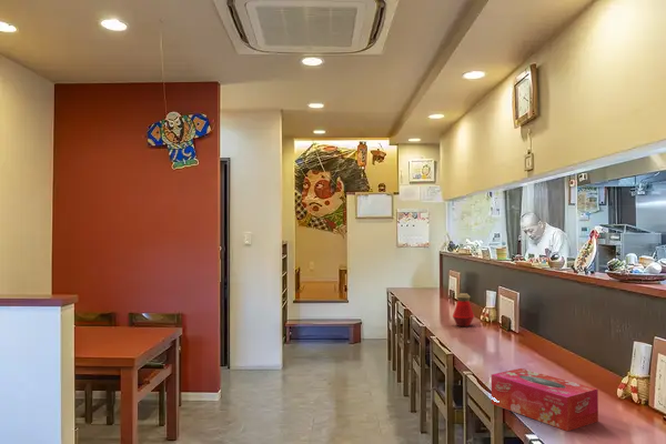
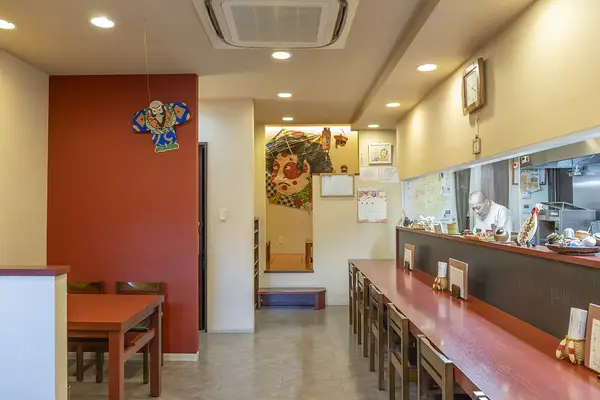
- tissue box [491,367,599,432]
- bottle [452,292,475,327]
